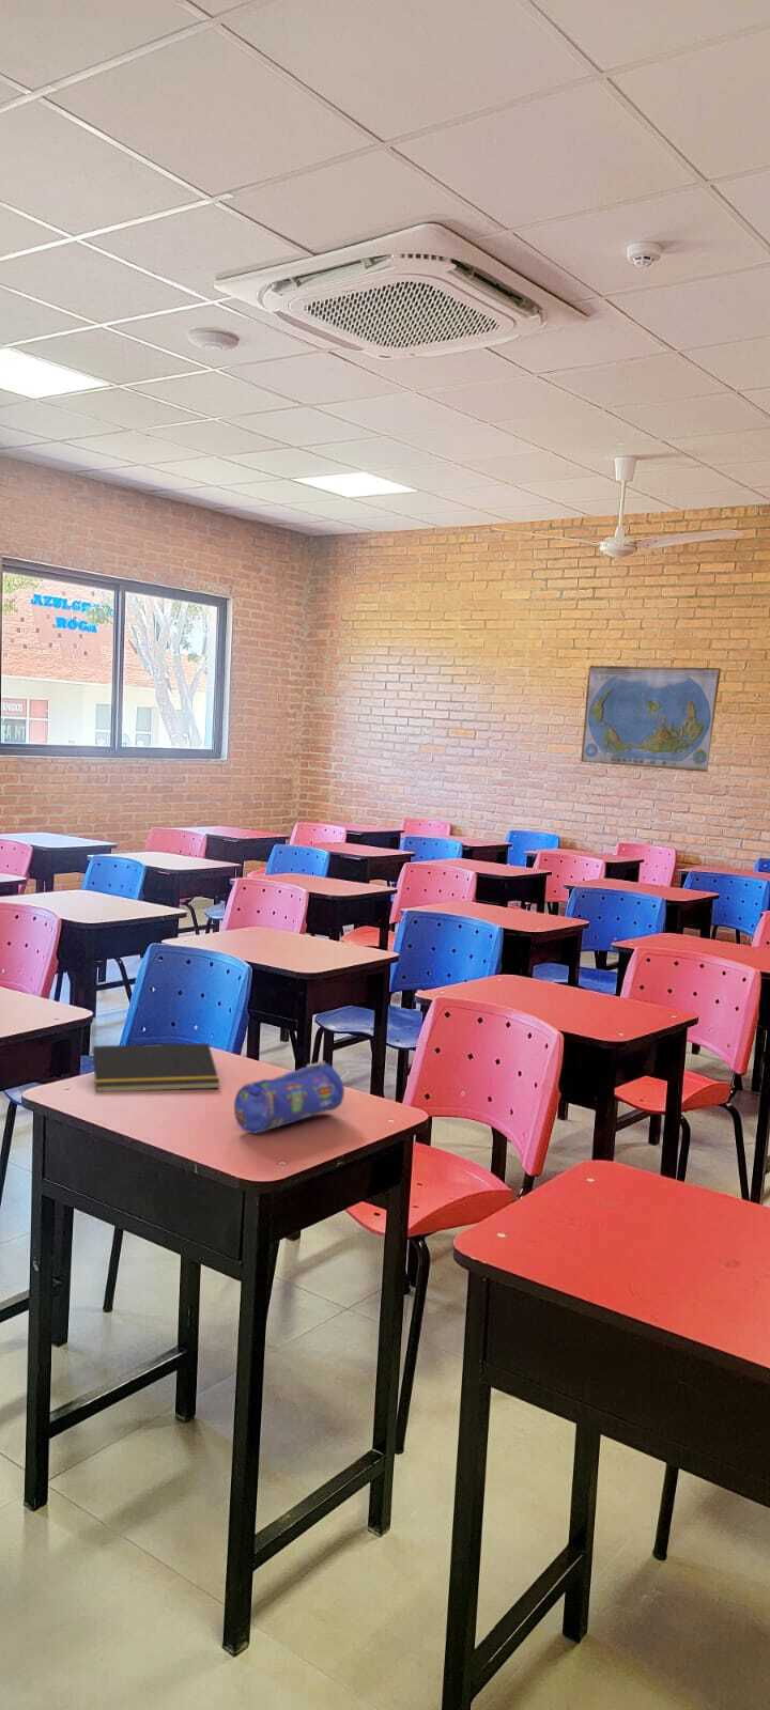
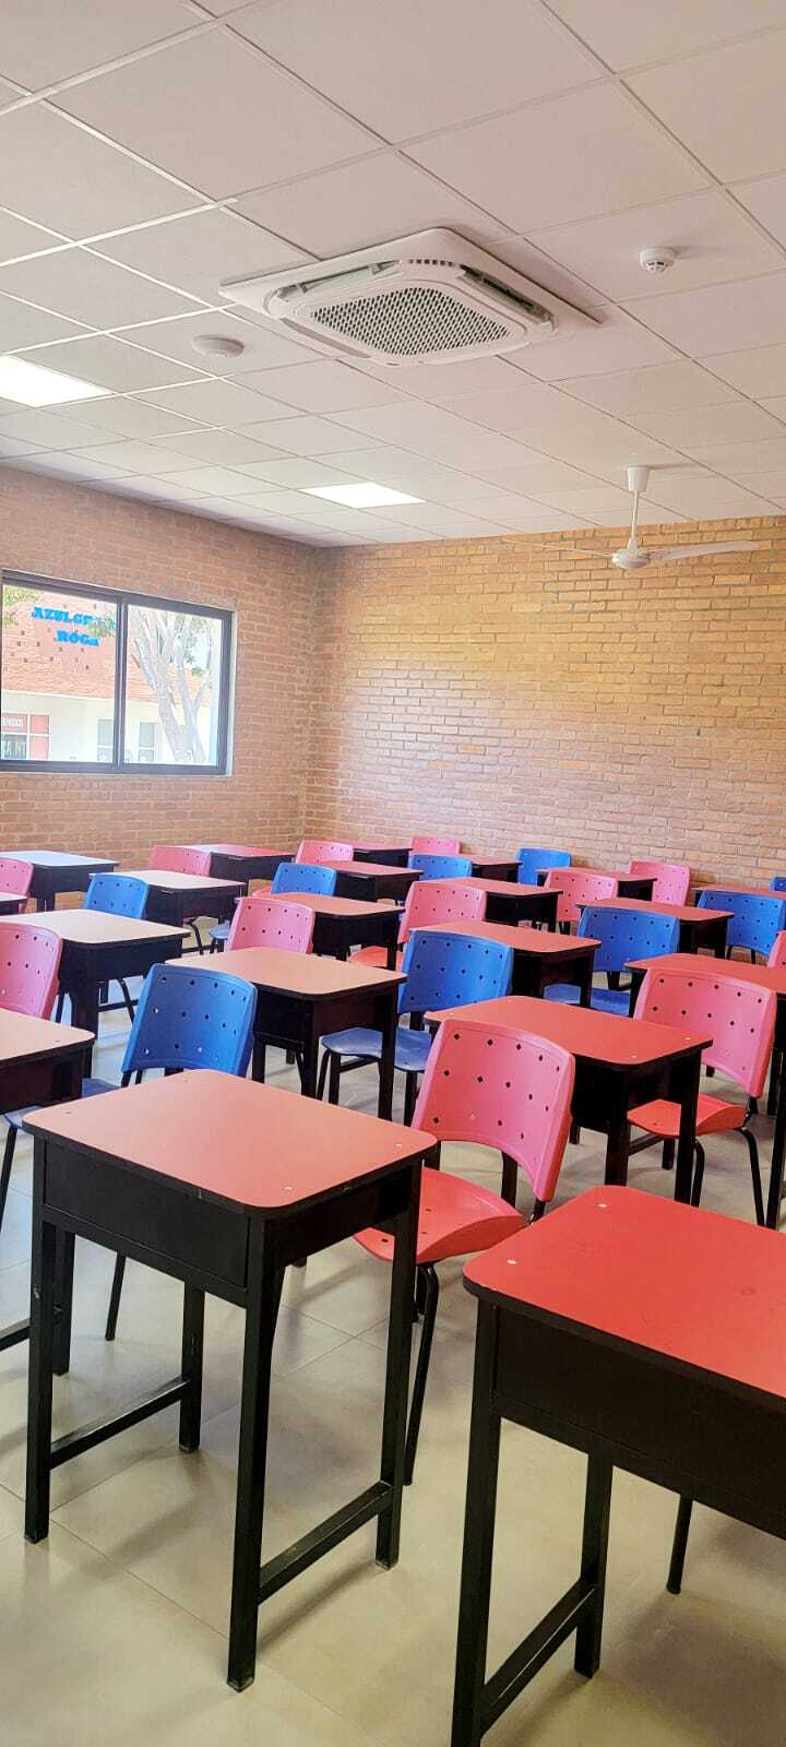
- pencil case [233,1059,346,1134]
- world map [579,665,722,773]
- notepad [87,1043,220,1093]
